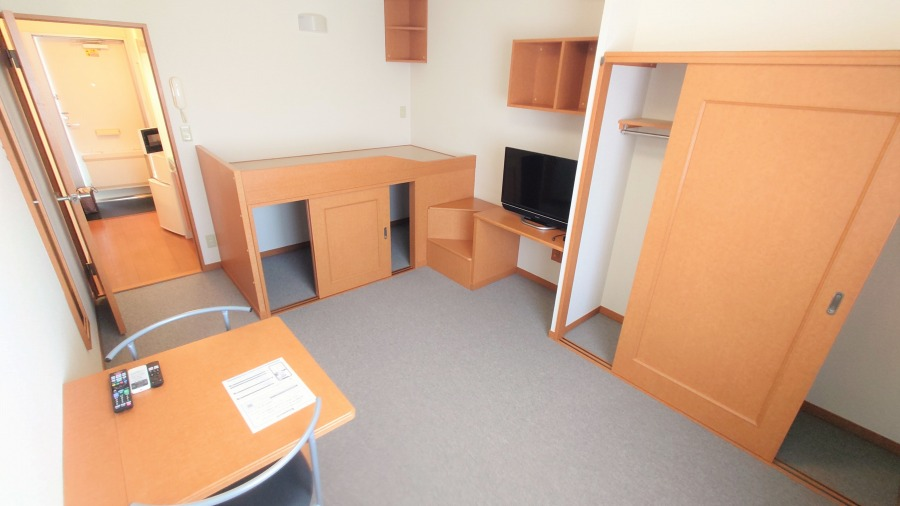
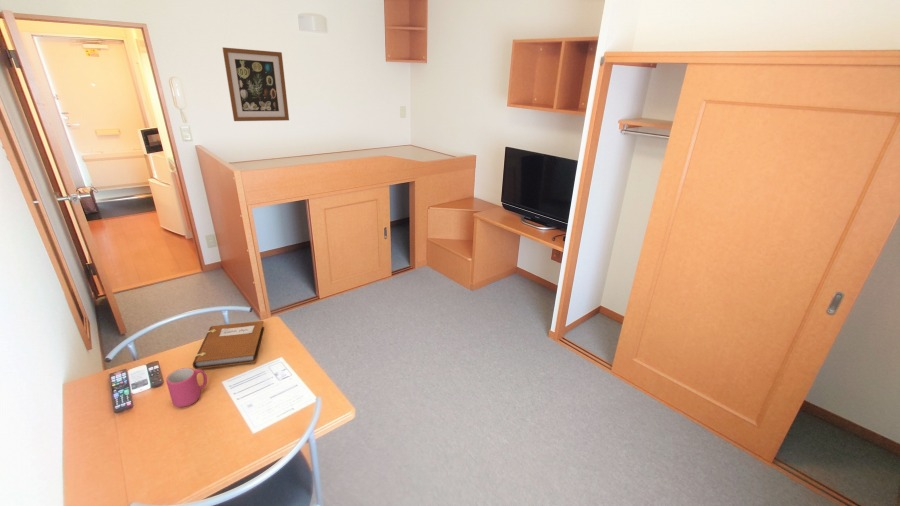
+ notebook [192,320,265,370]
+ wall art [221,46,290,122]
+ mug [165,367,208,408]
